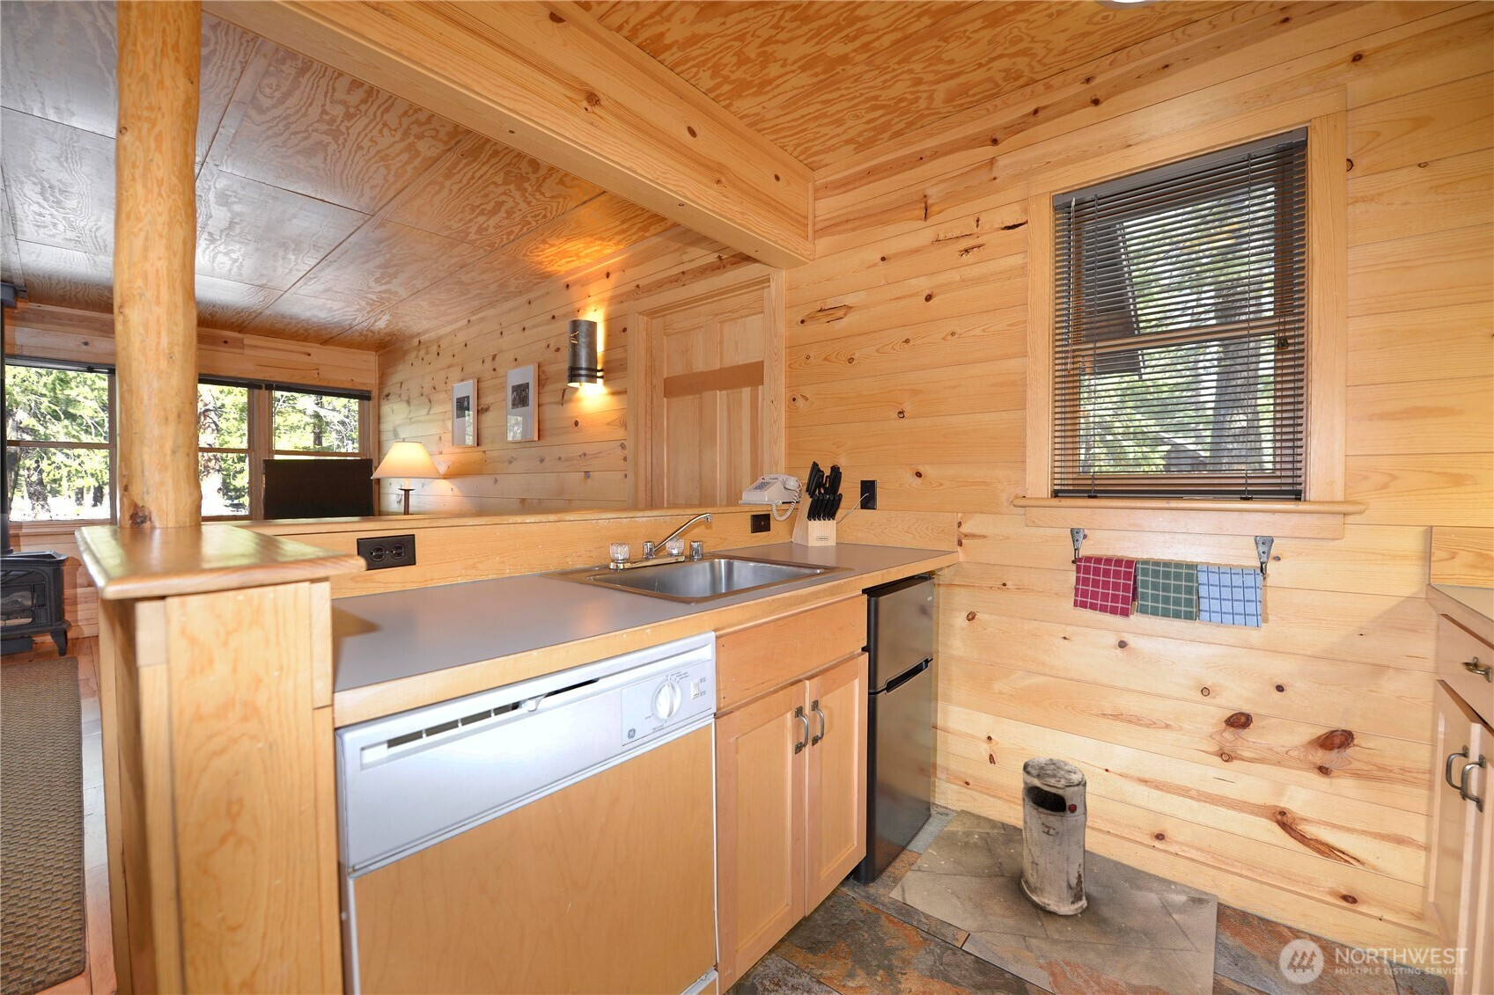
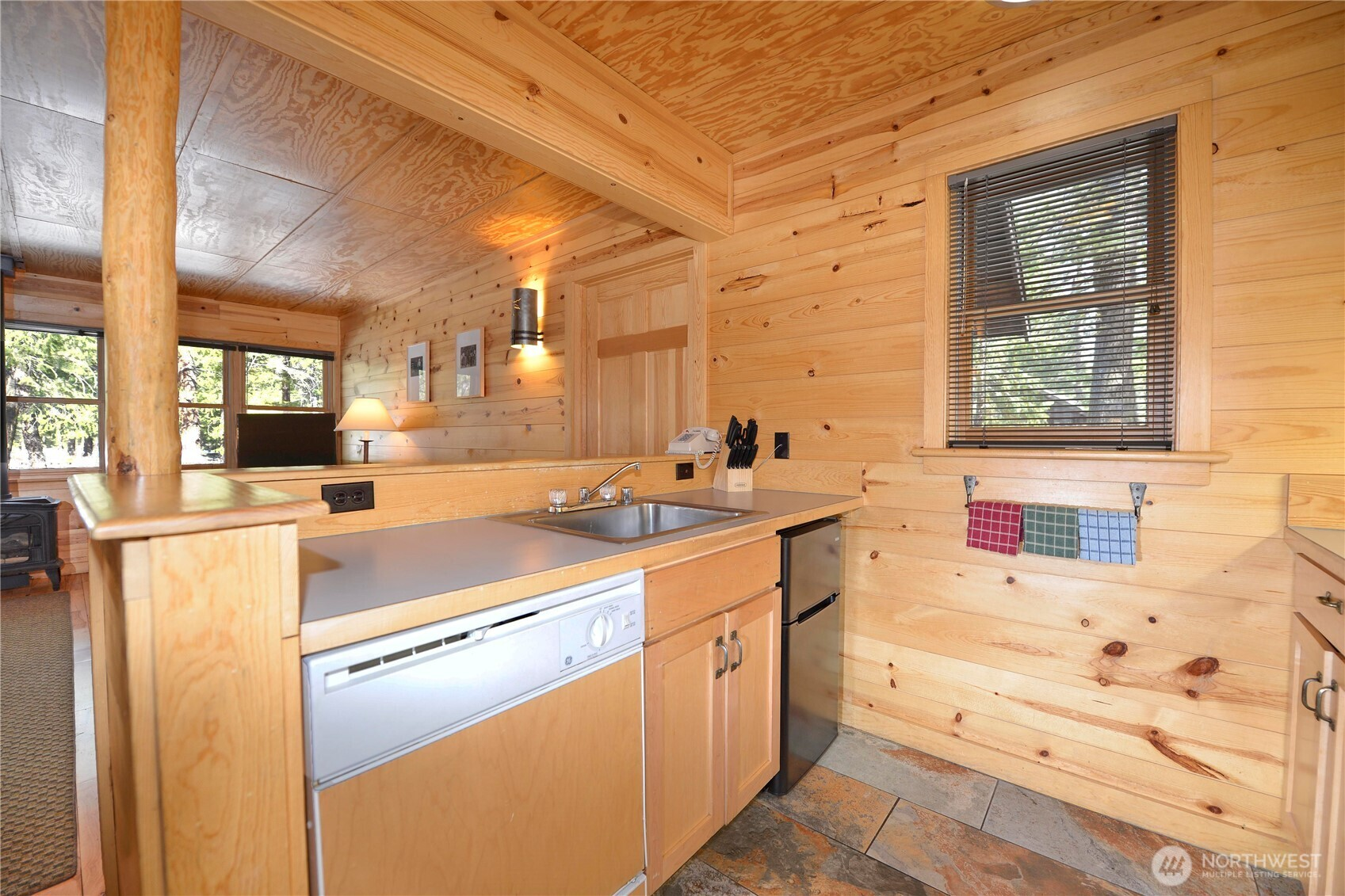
- trash can [888,756,1220,995]
